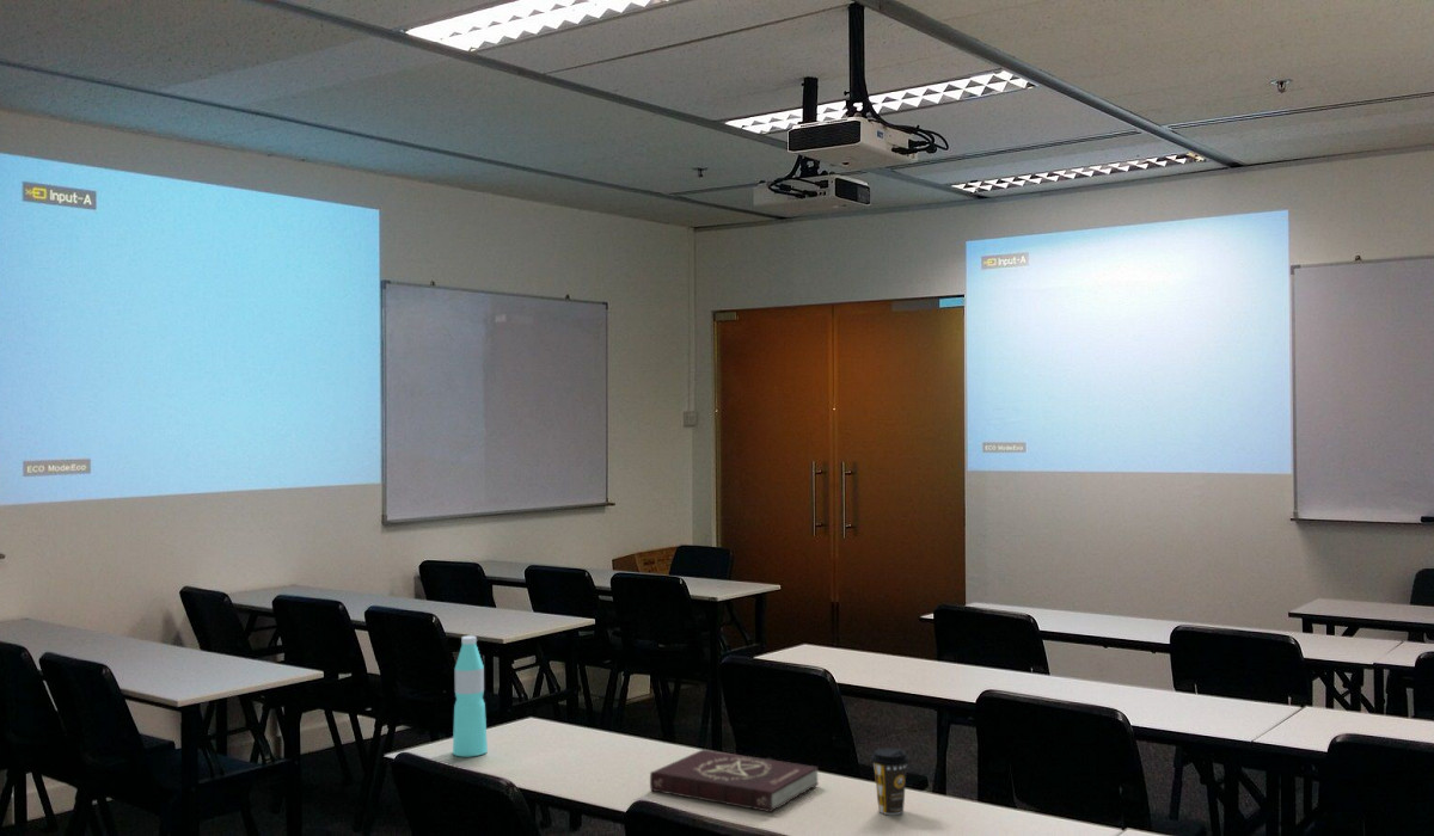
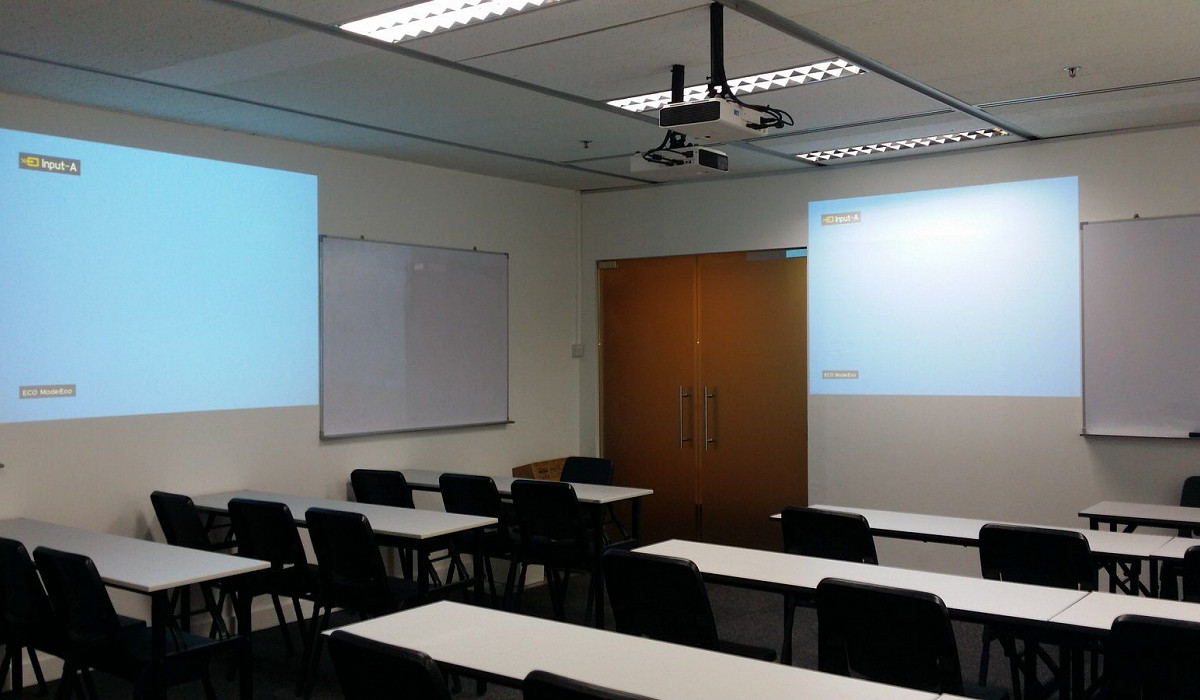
- water bottle [452,634,489,757]
- book [649,749,820,813]
- coffee cup [870,746,911,816]
